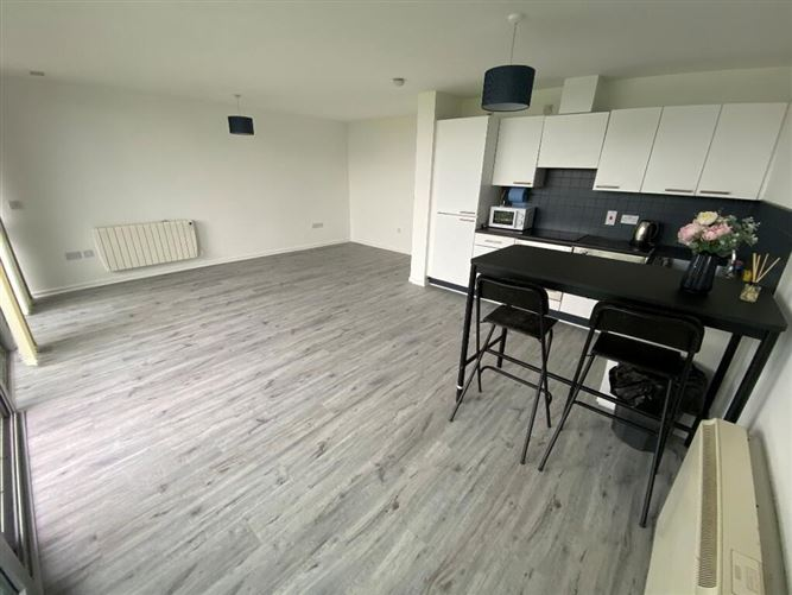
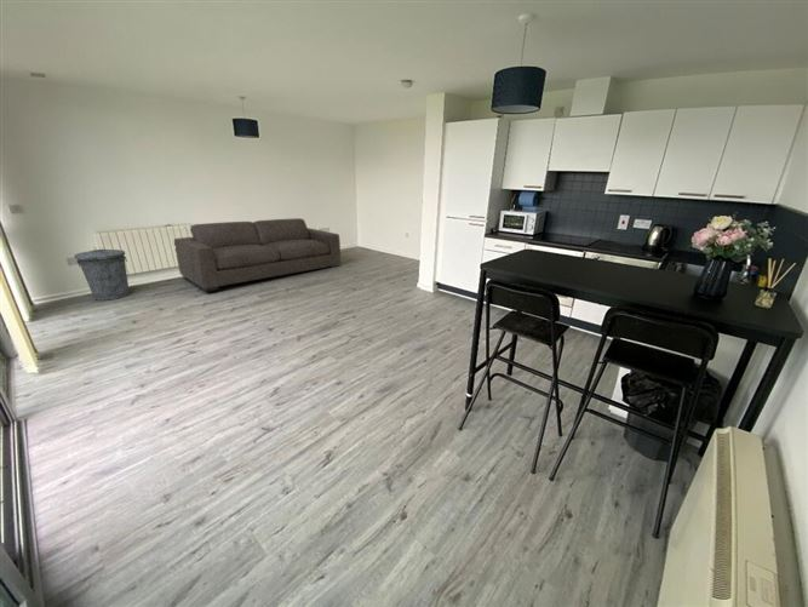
+ sofa [173,217,342,293]
+ trash can [73,248,131,302]
